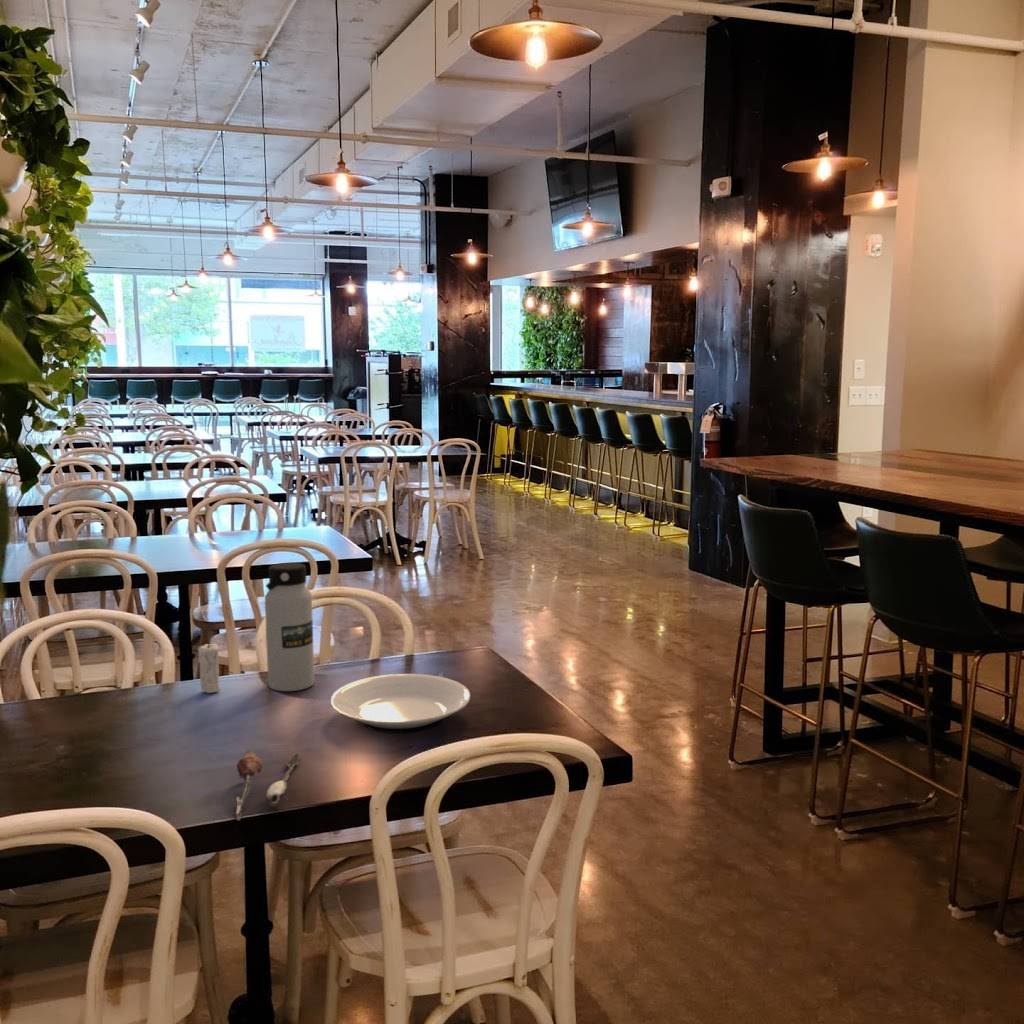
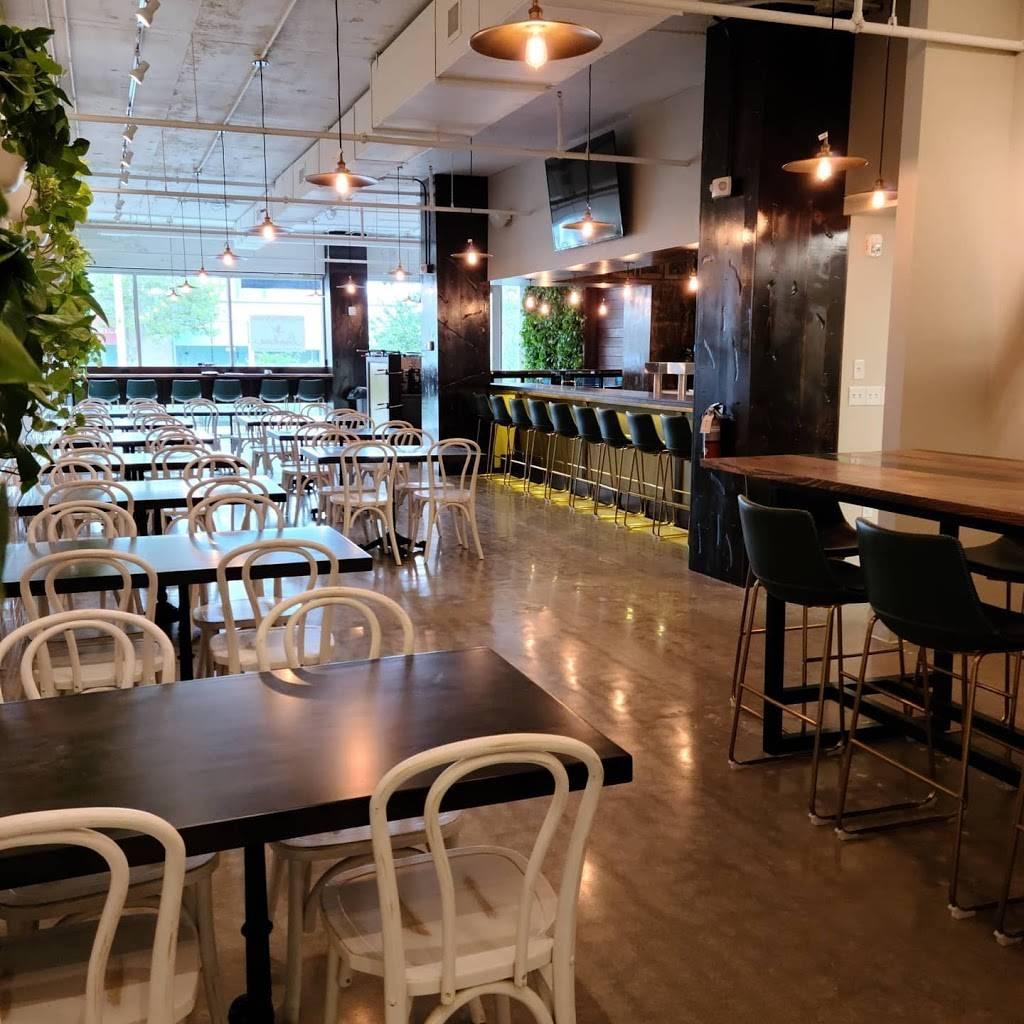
- water bottle [264,562,315,692]
- spoon [234,750,301,822]
- candle [197,637,222,694]
- plate [330,673,471,734]
